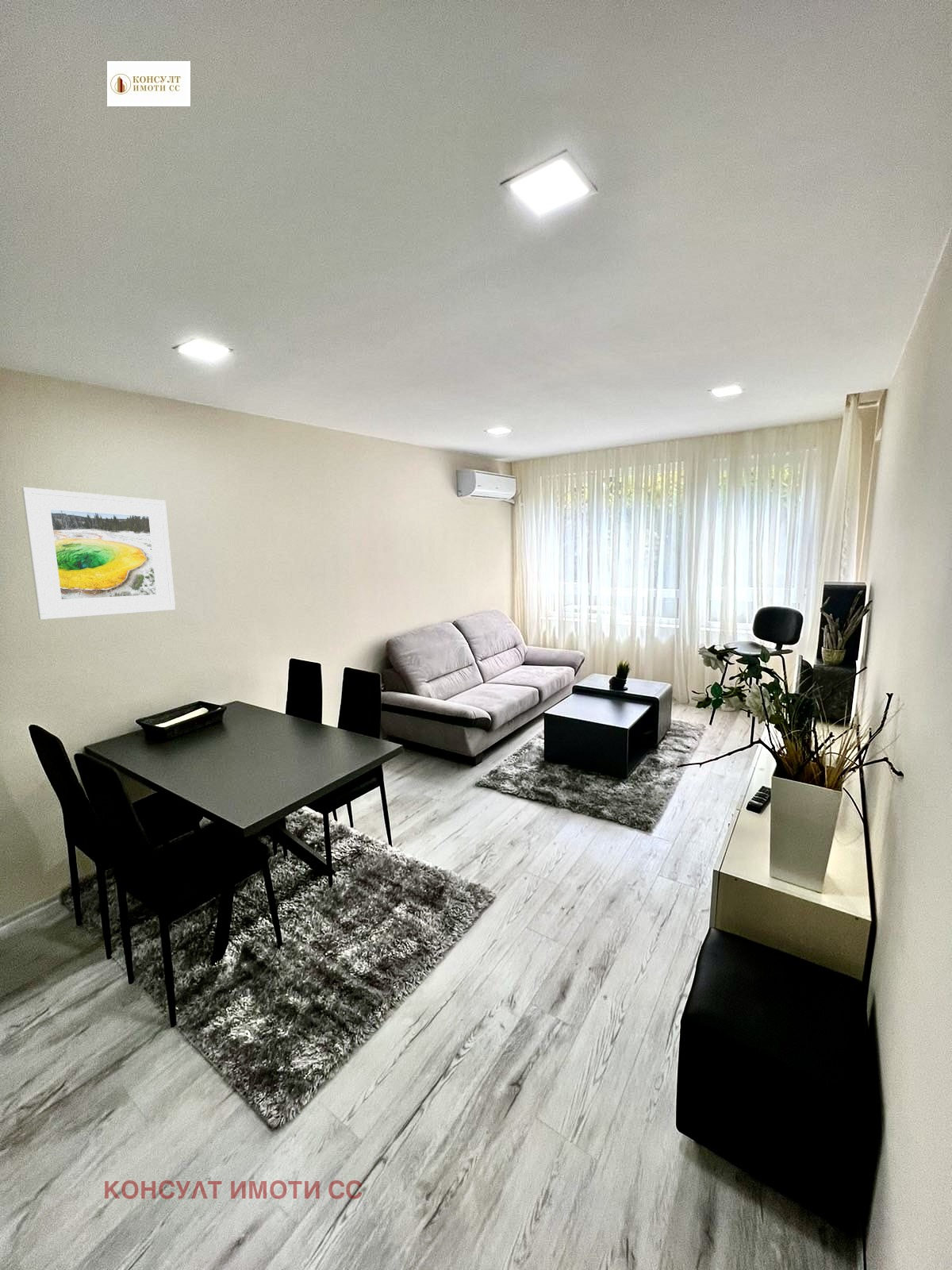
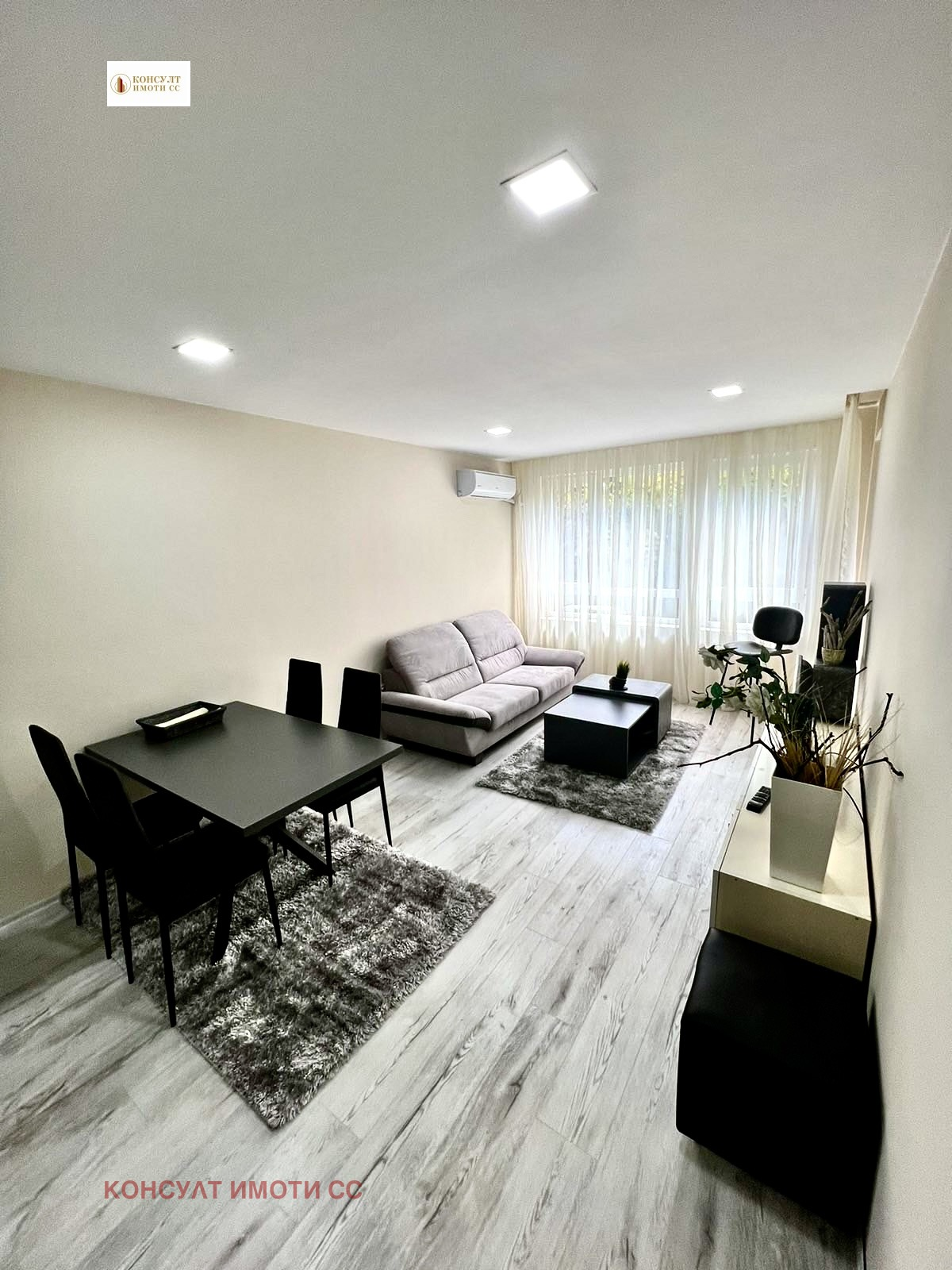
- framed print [21,487,176,621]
